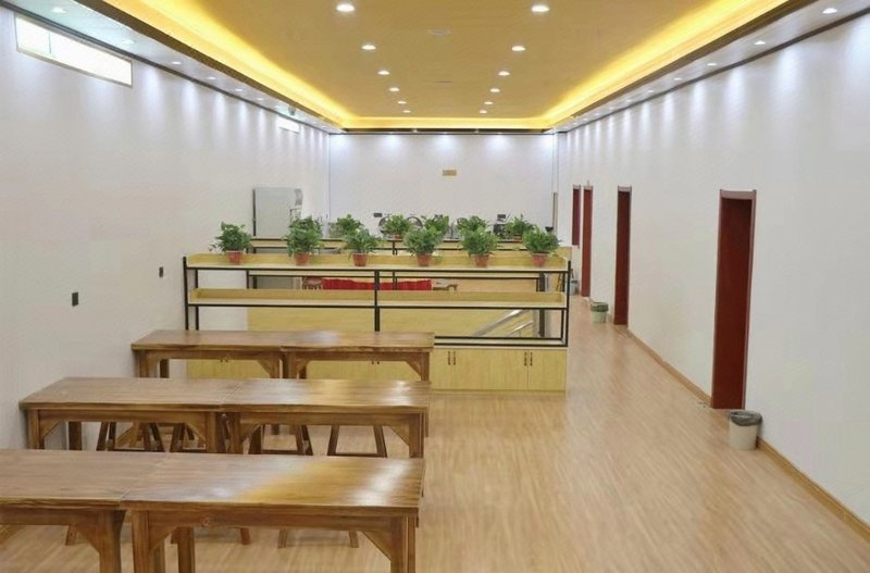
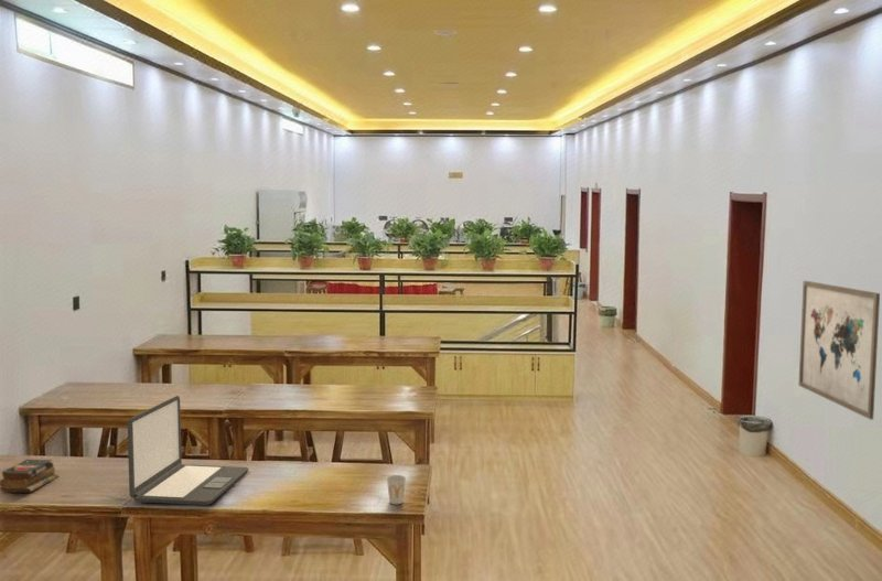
+ book [0,459,61,494]
+ wall art [797,280,881,420]
+ cup [386,474,407,505]
+ laptop [127,395,249,506]
